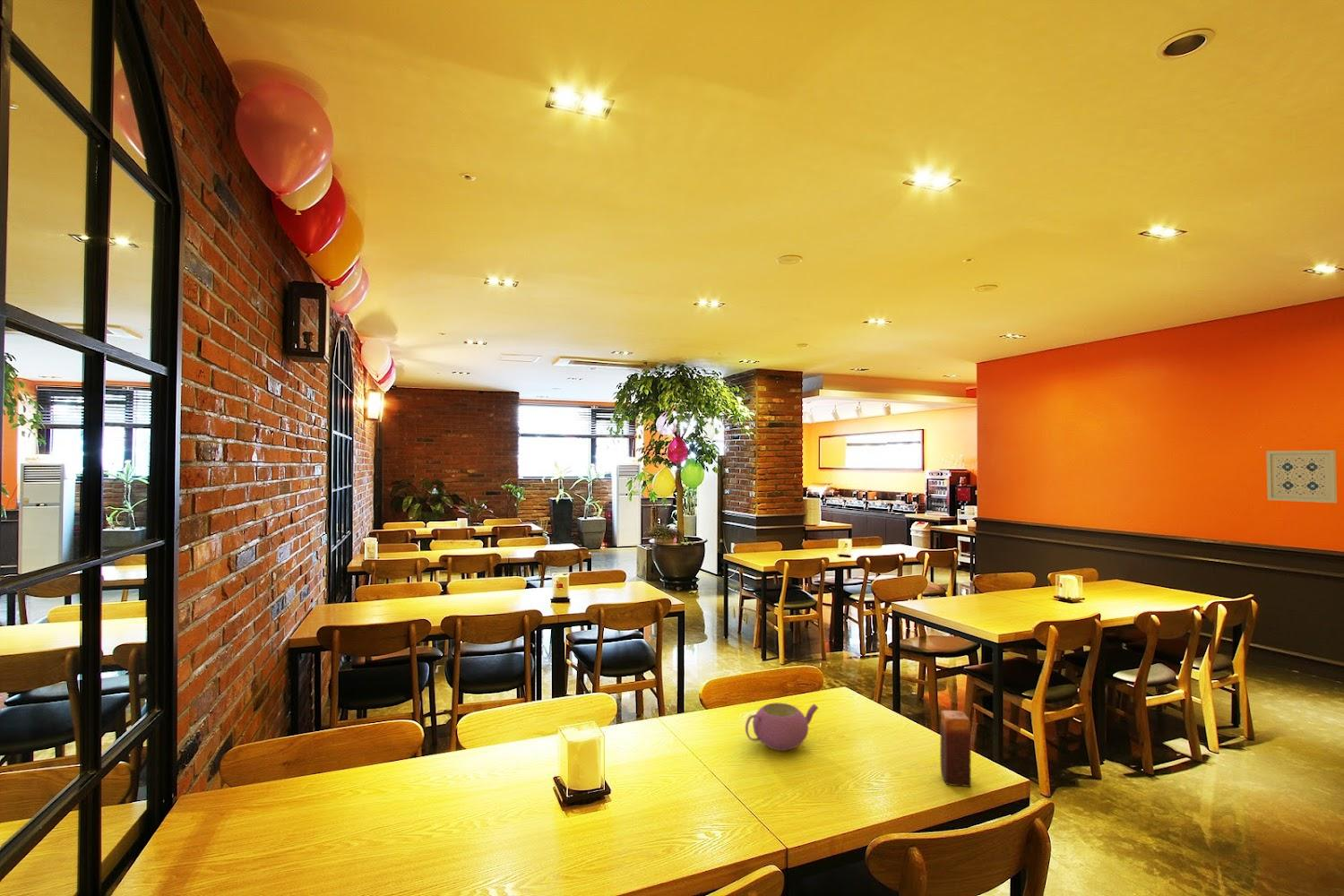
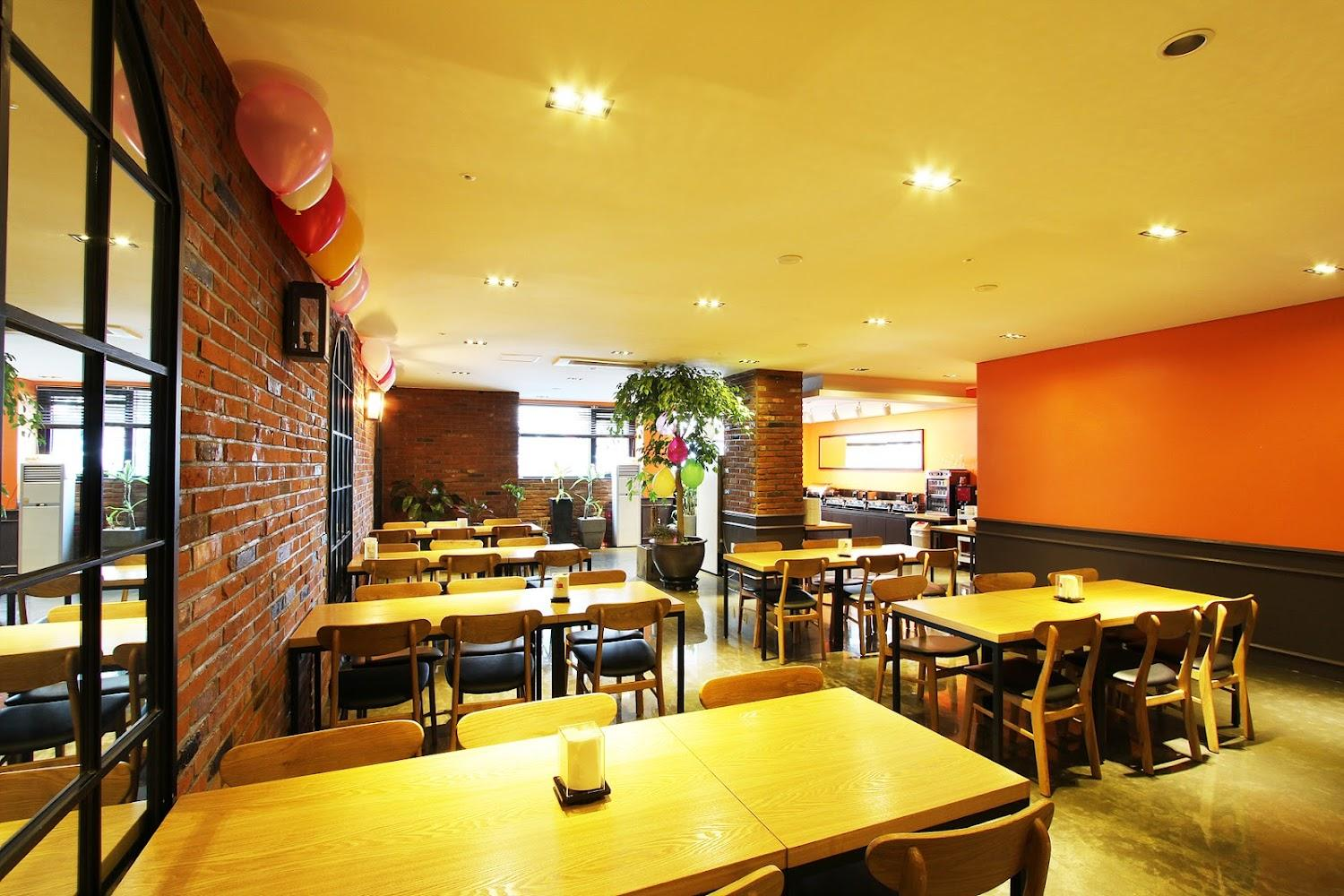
- teapot [745,702,819,752]
- wall art [1265,449,1338,504]
- candle [939,710,972,788]
